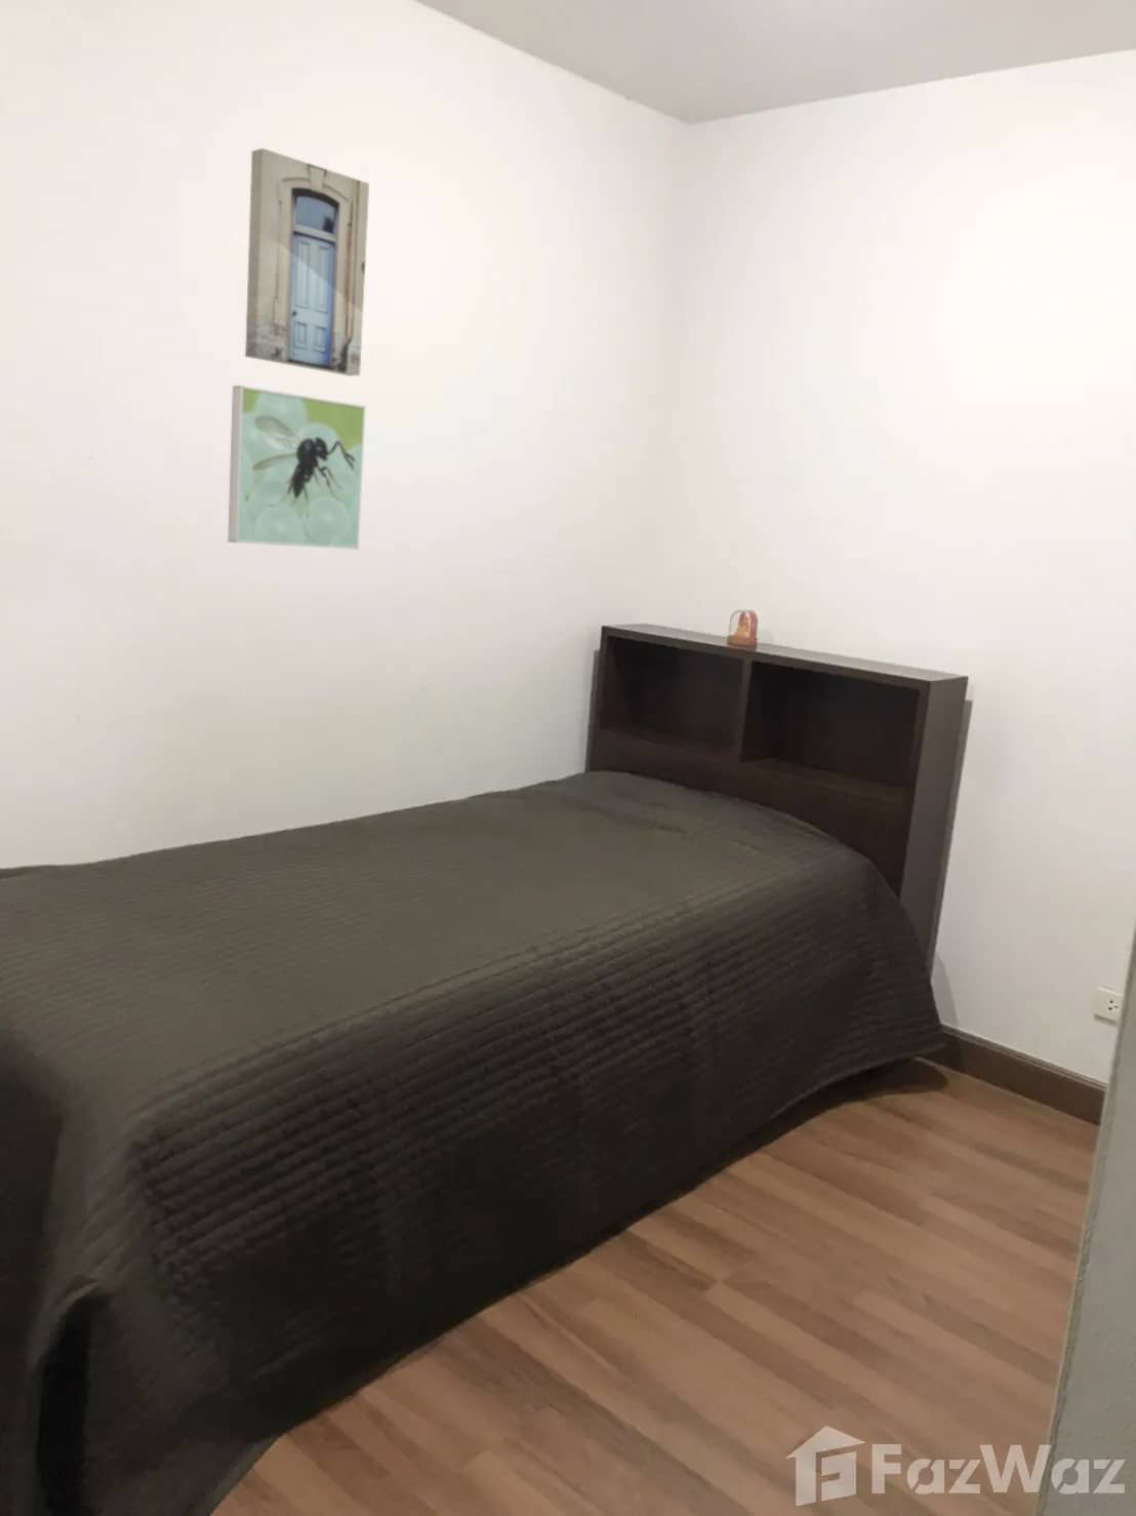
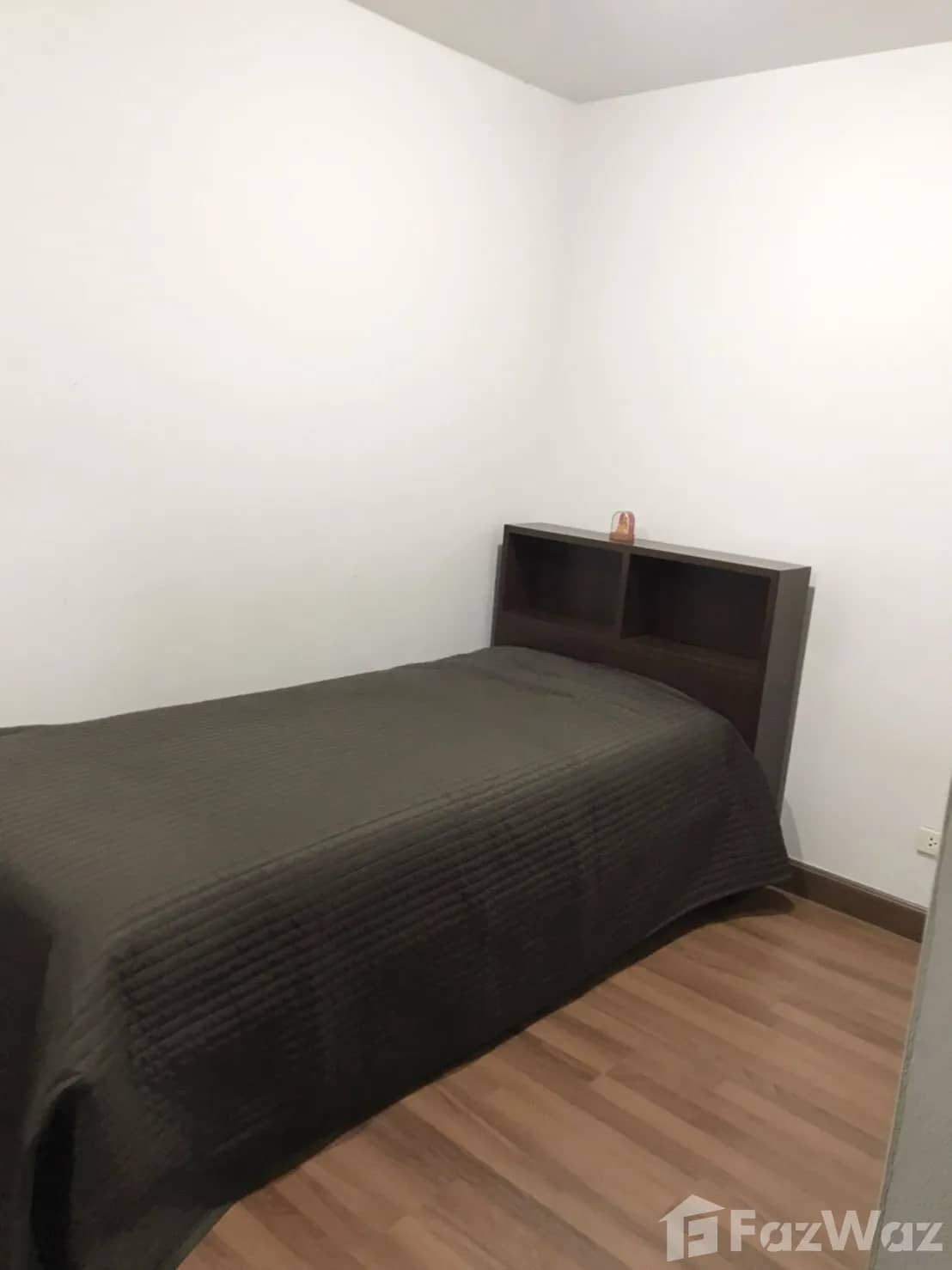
- wall art [243,147,370,377]
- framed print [227,384,368,550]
